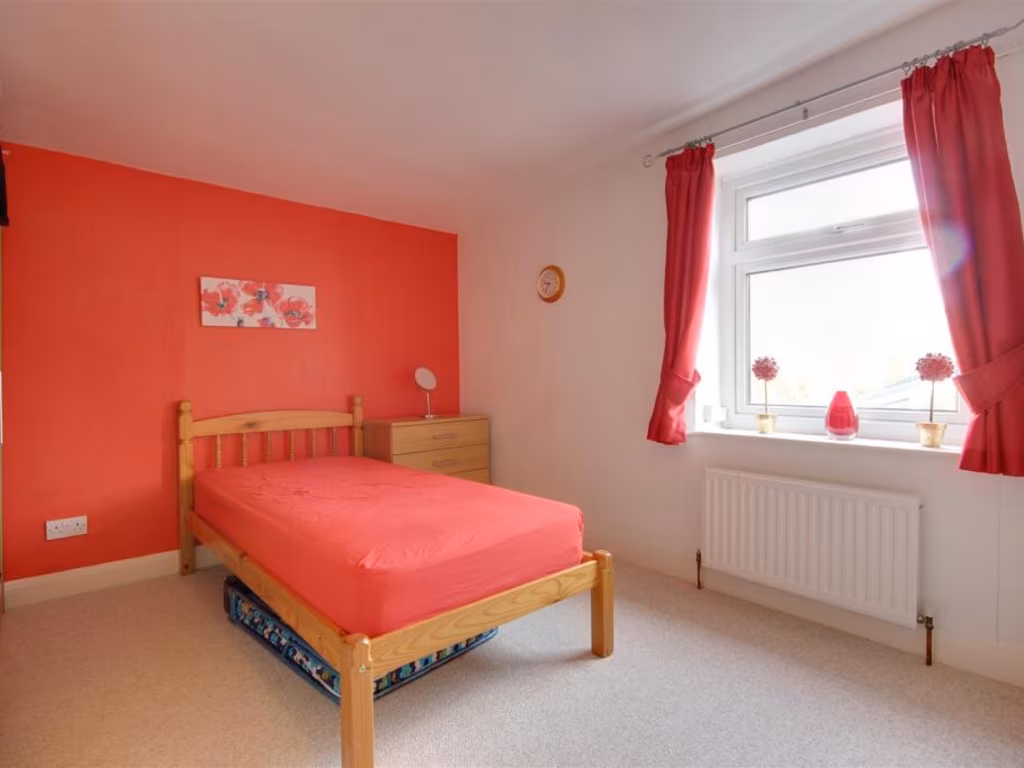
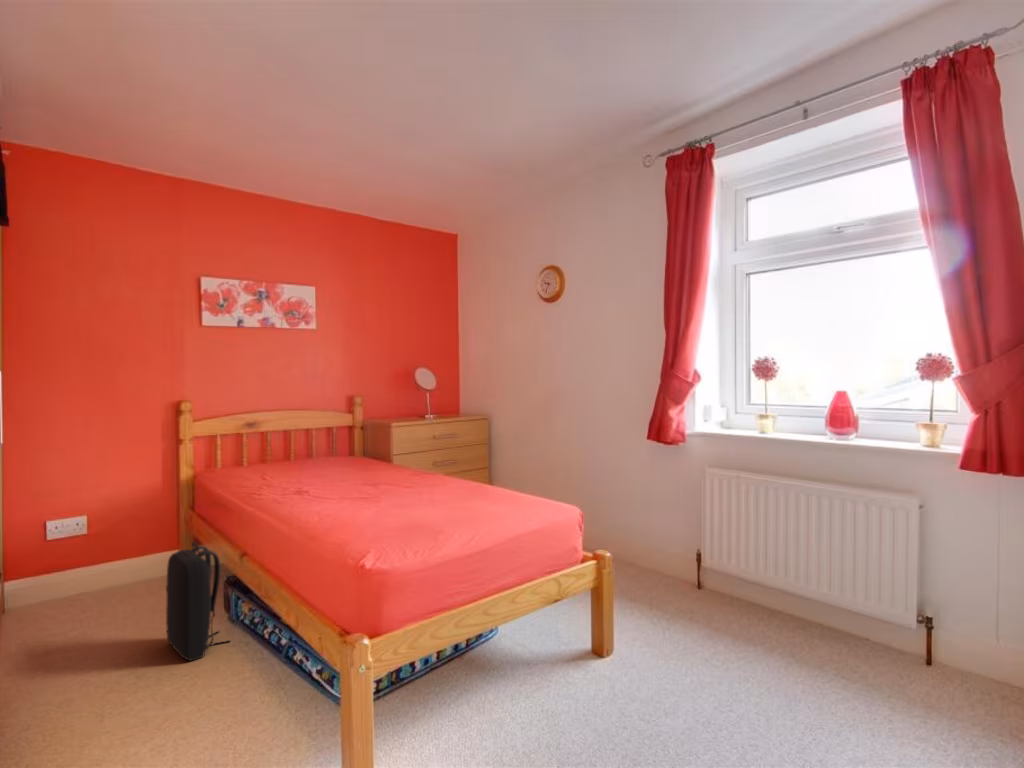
+ backpack [165,541,232,662]
